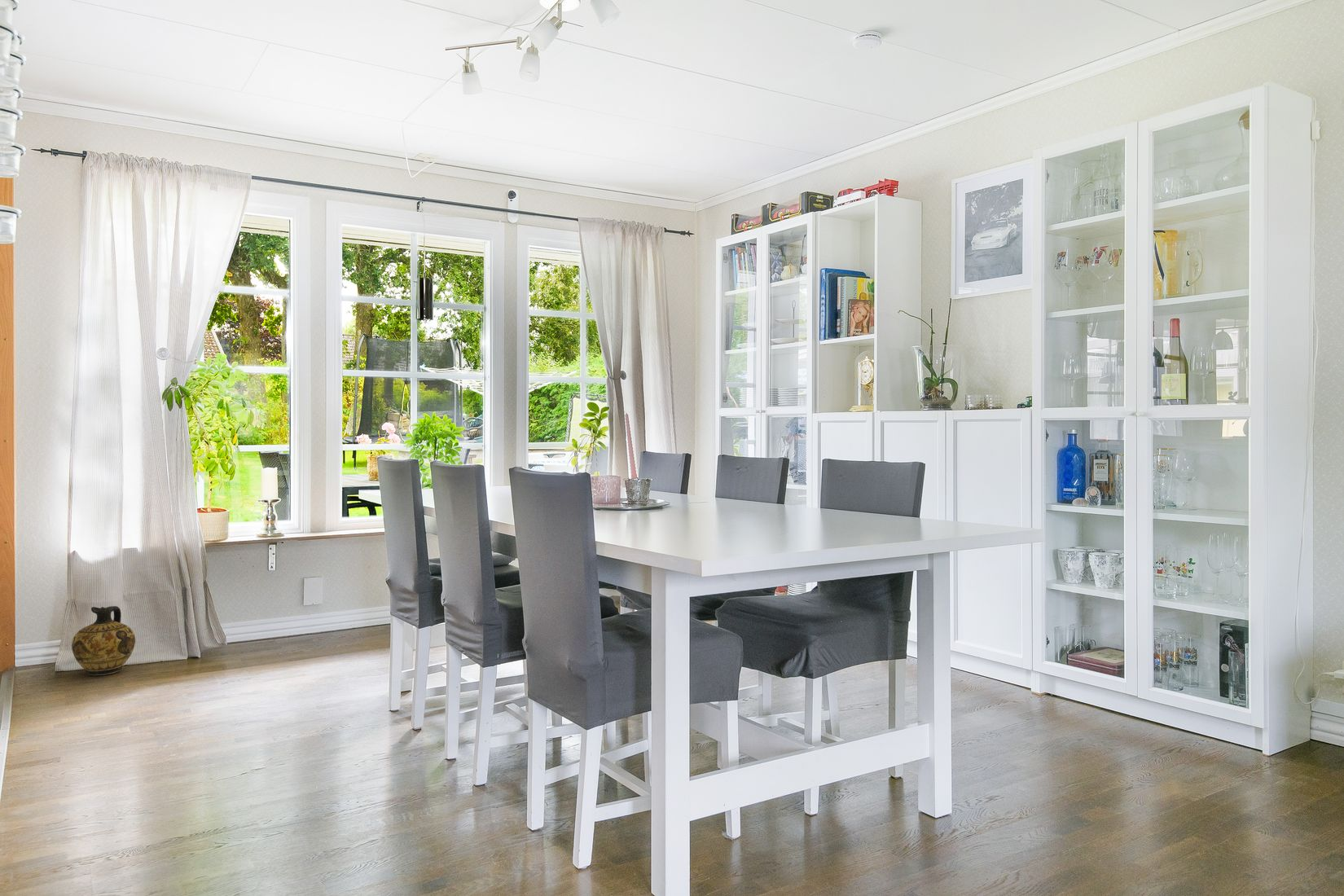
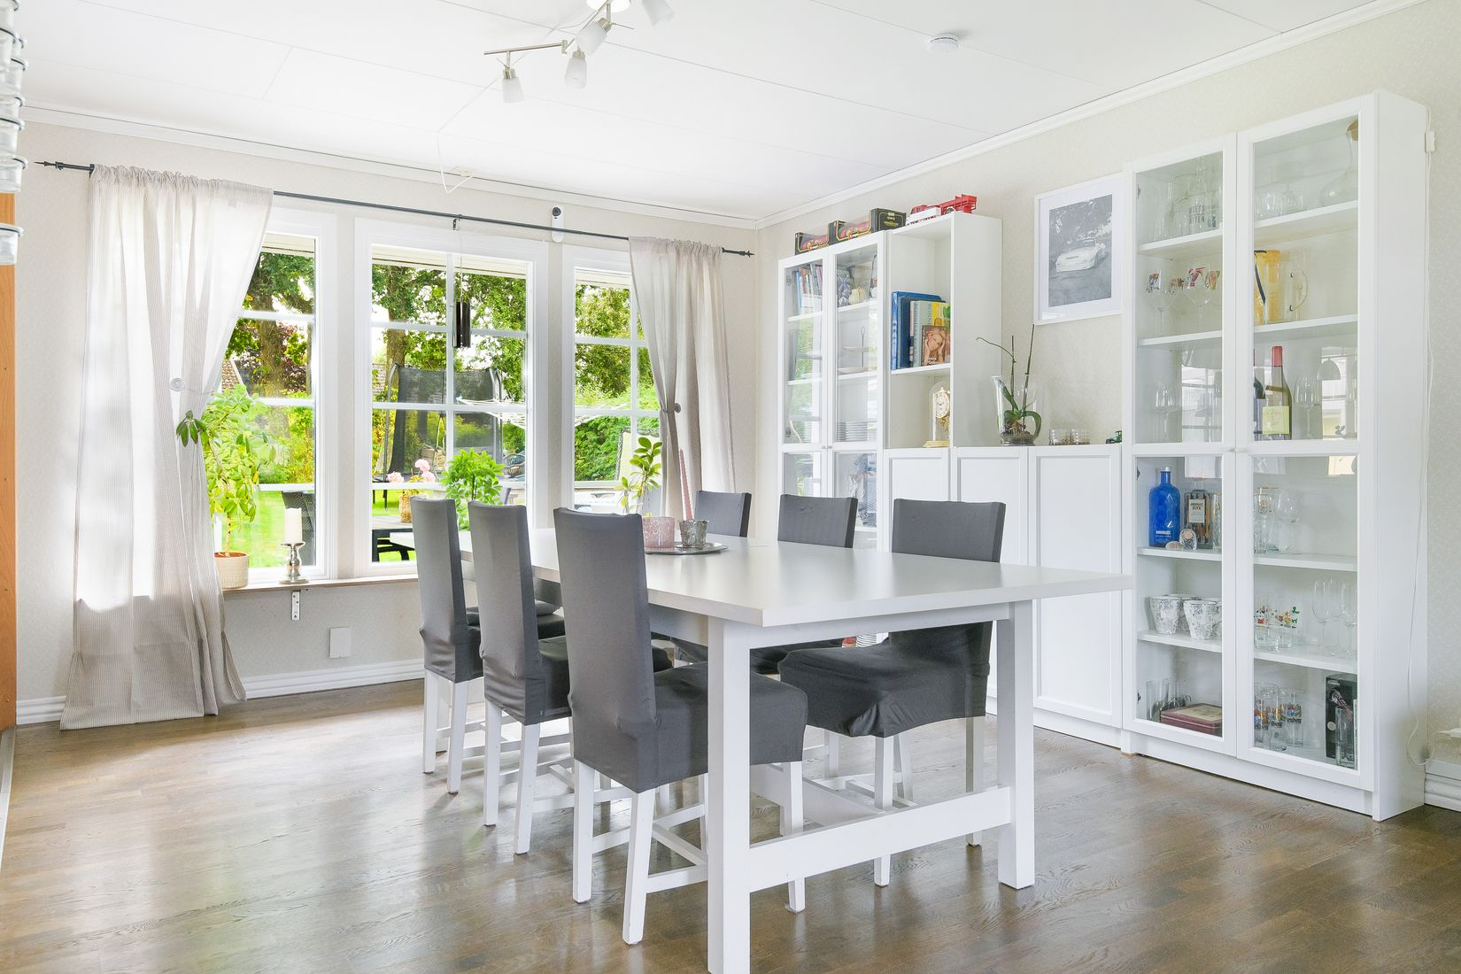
- ceramic jug [71,605,136,676]
